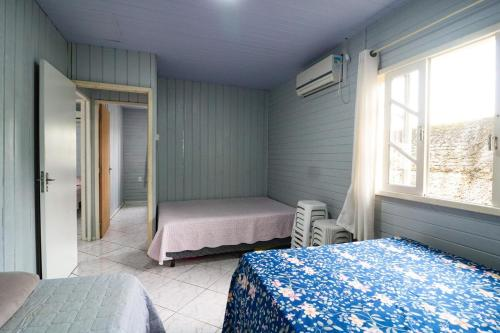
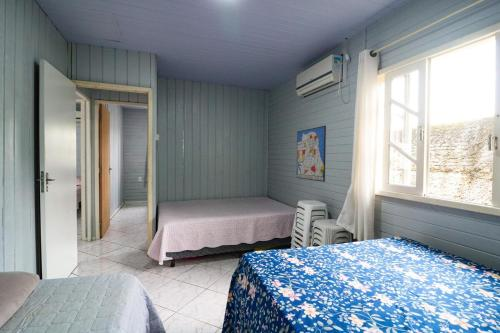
+ wall art [296,125,327,183]
